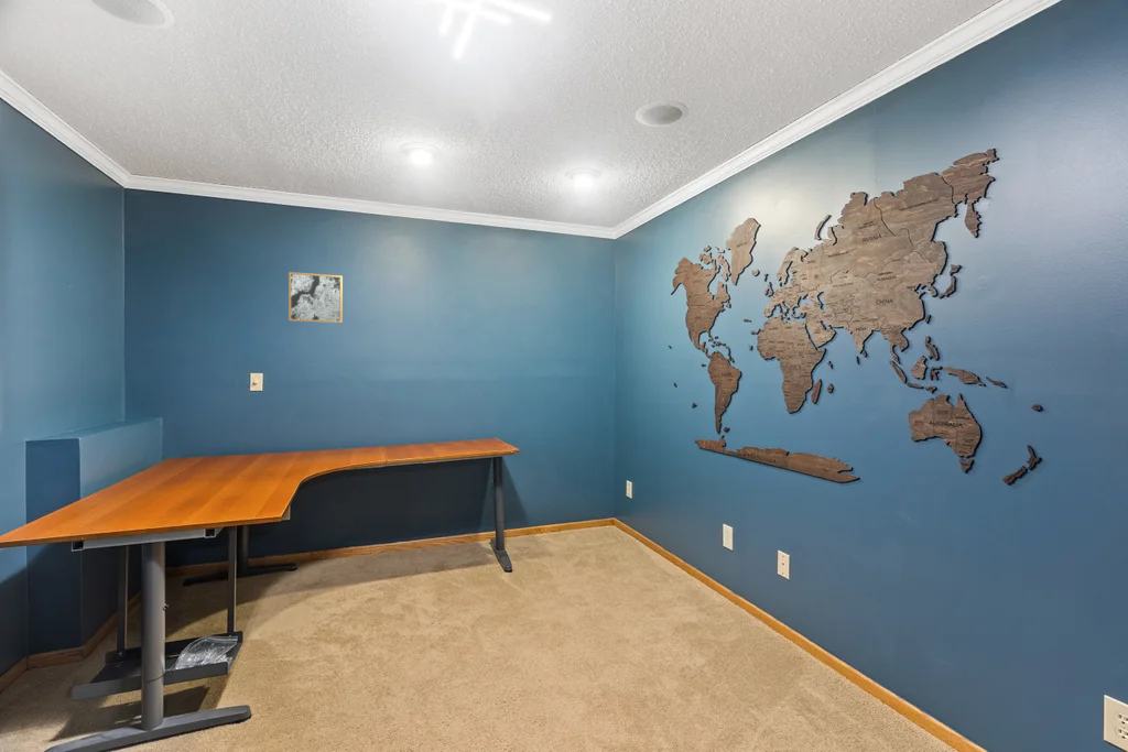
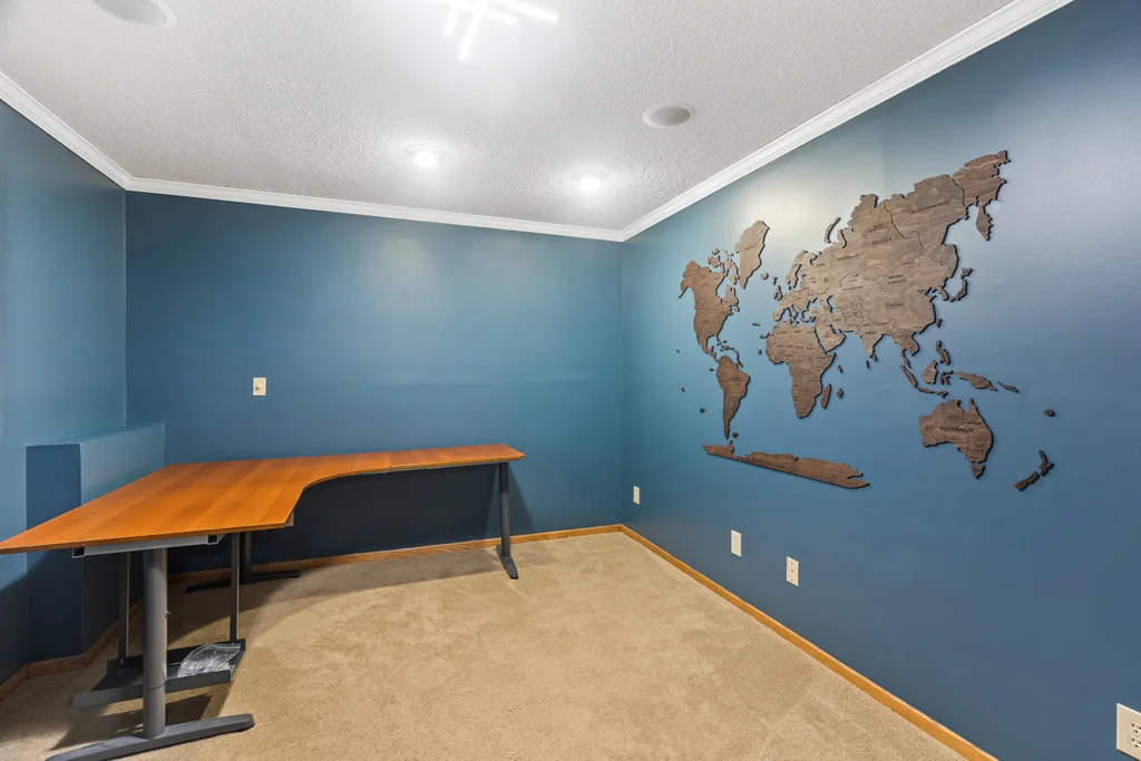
- wall art [288,271,344,324]
